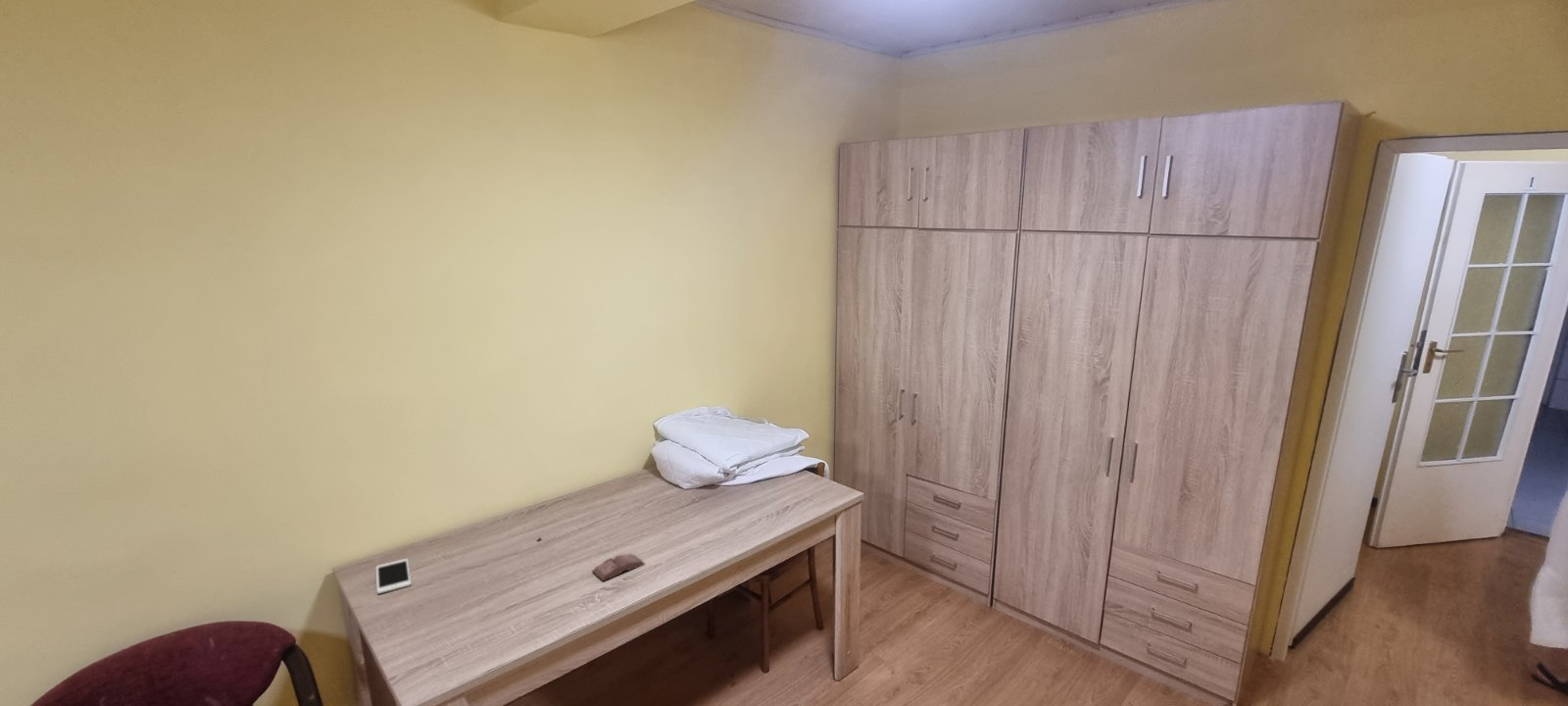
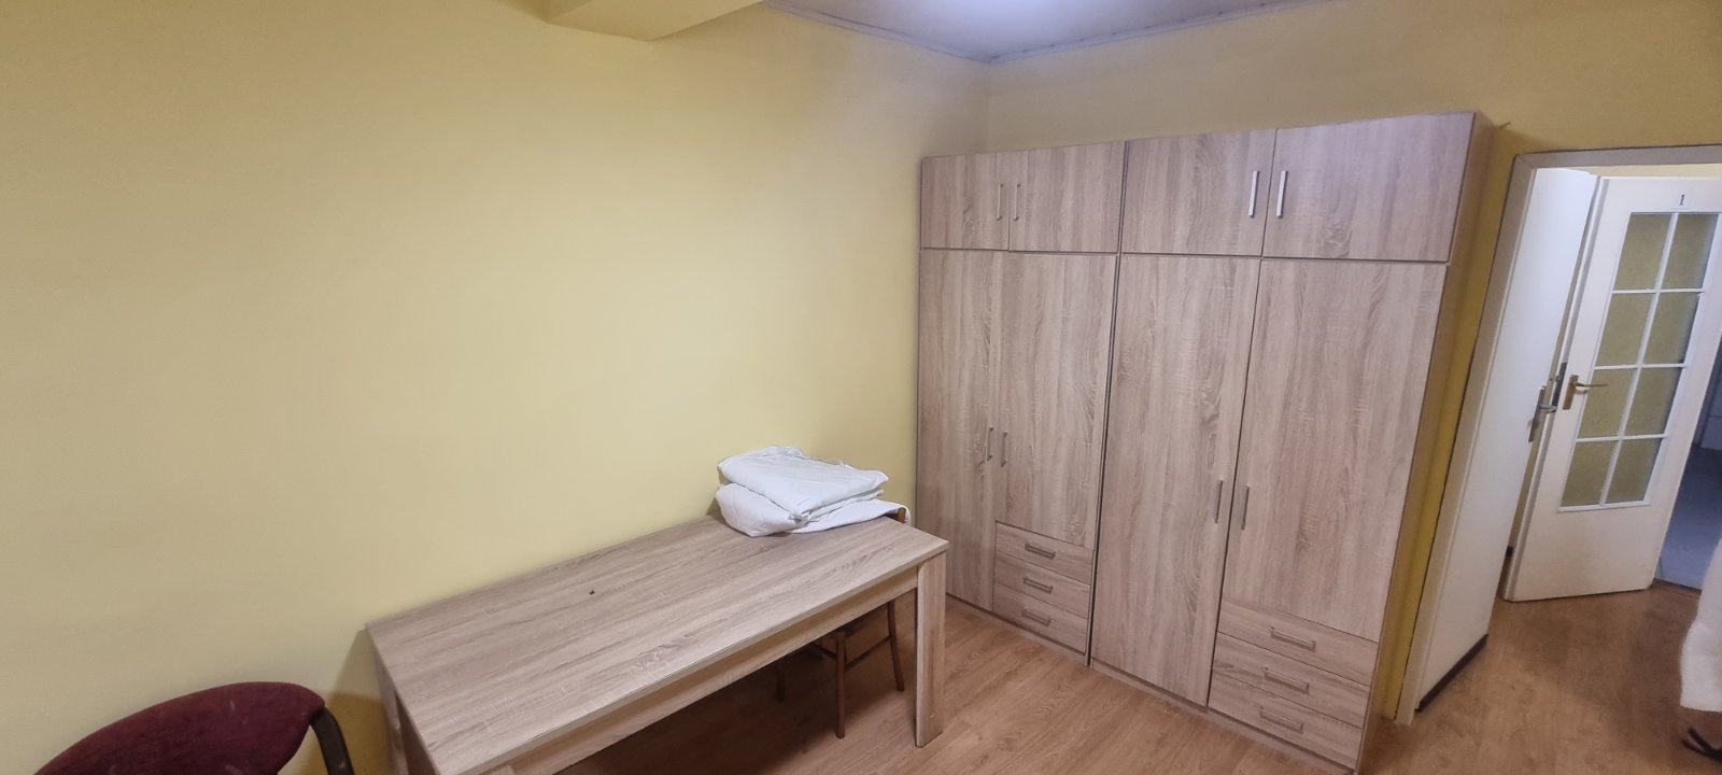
- cell phone [375,558,413,595]
- book [591,553,646,582]
